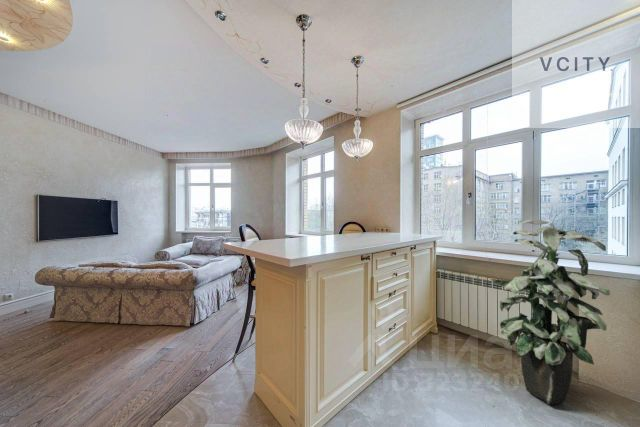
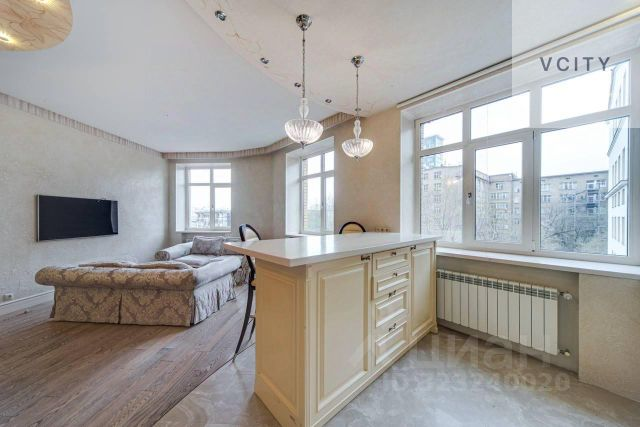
- indoor plant [489,218,611,405]
